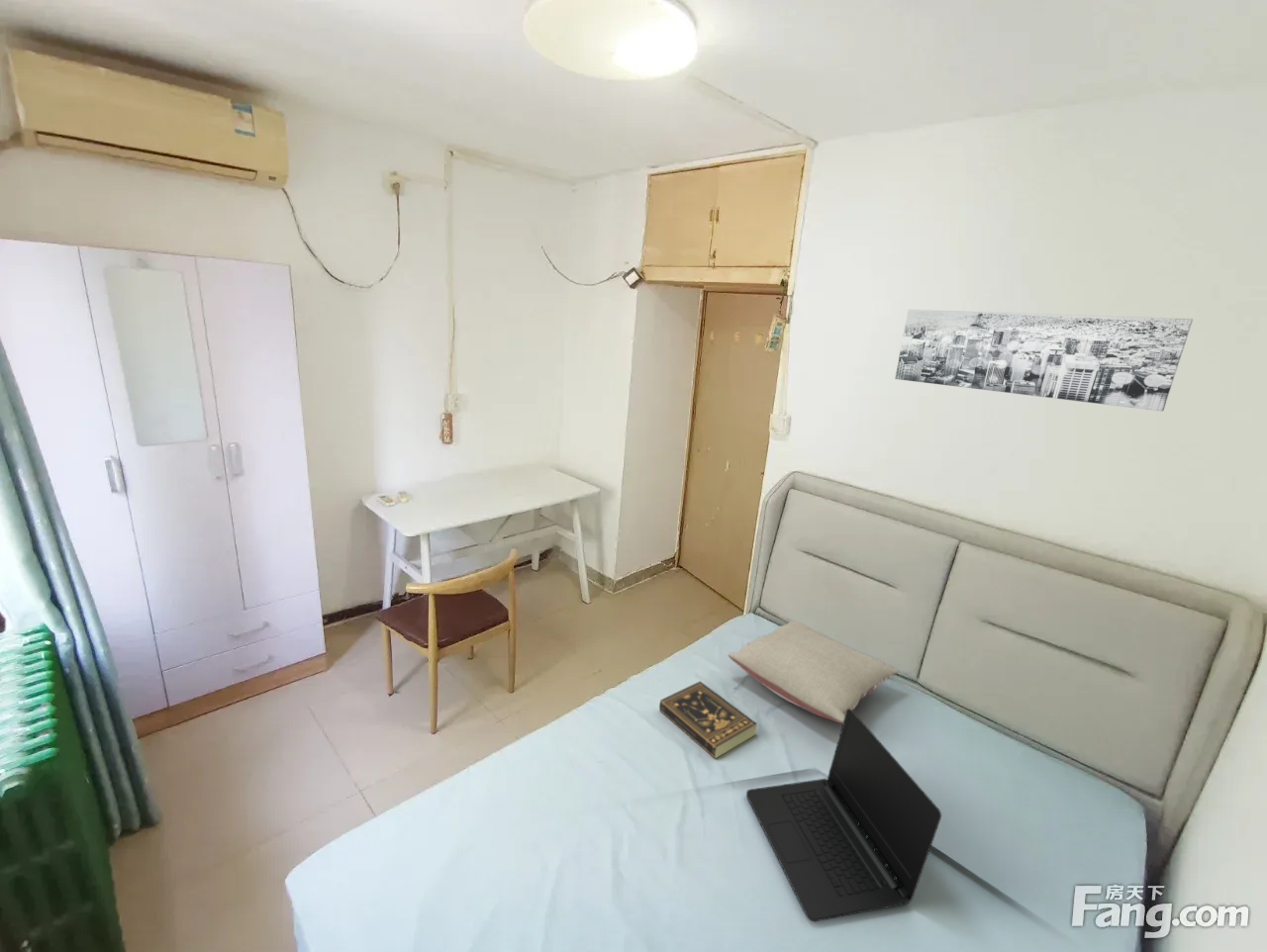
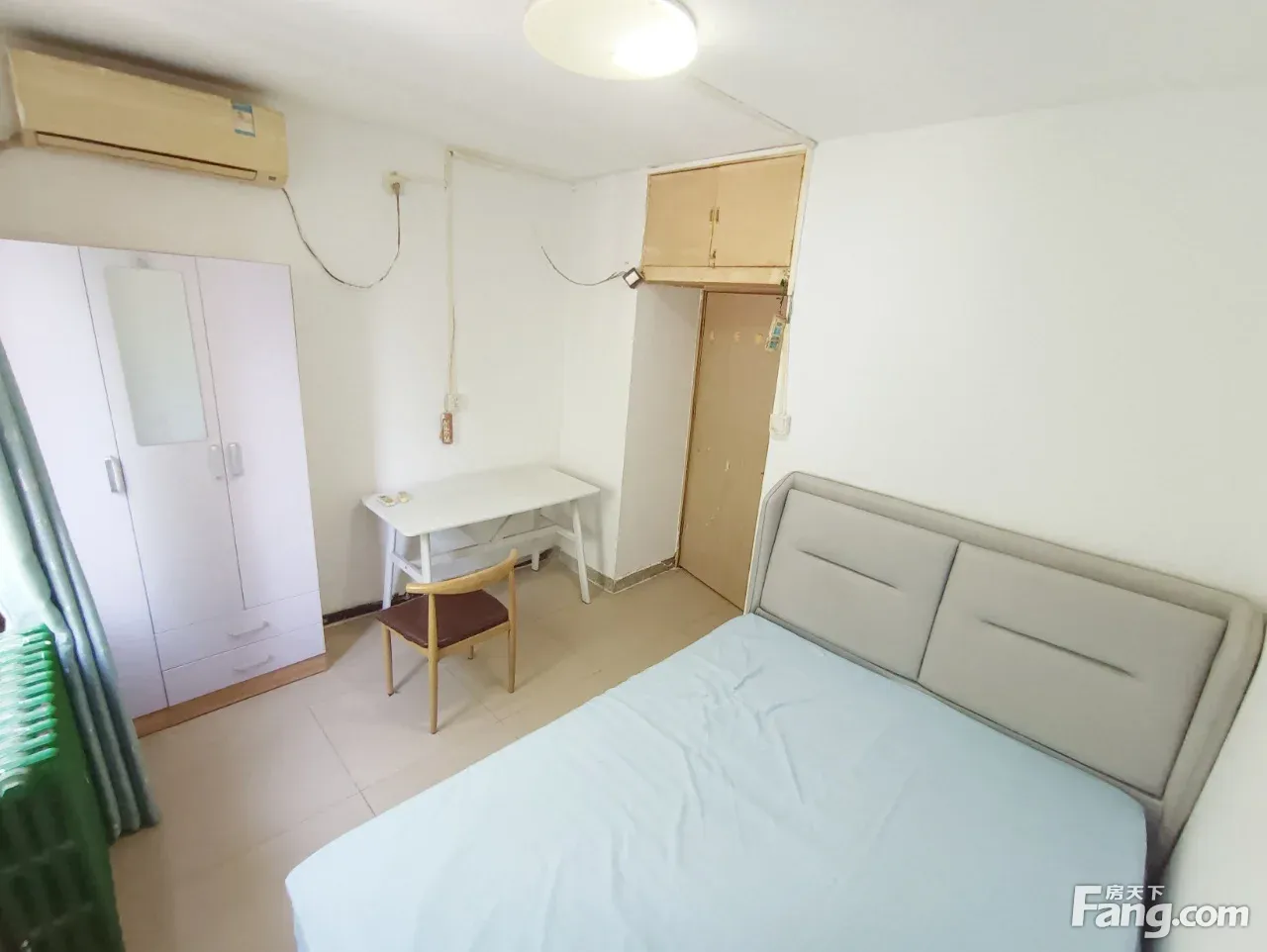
- laptop [745,709,942,922]
- pillow [728,619,900,724]
- book [658,680,758,760]
- wall art [894,309,1194,413]
